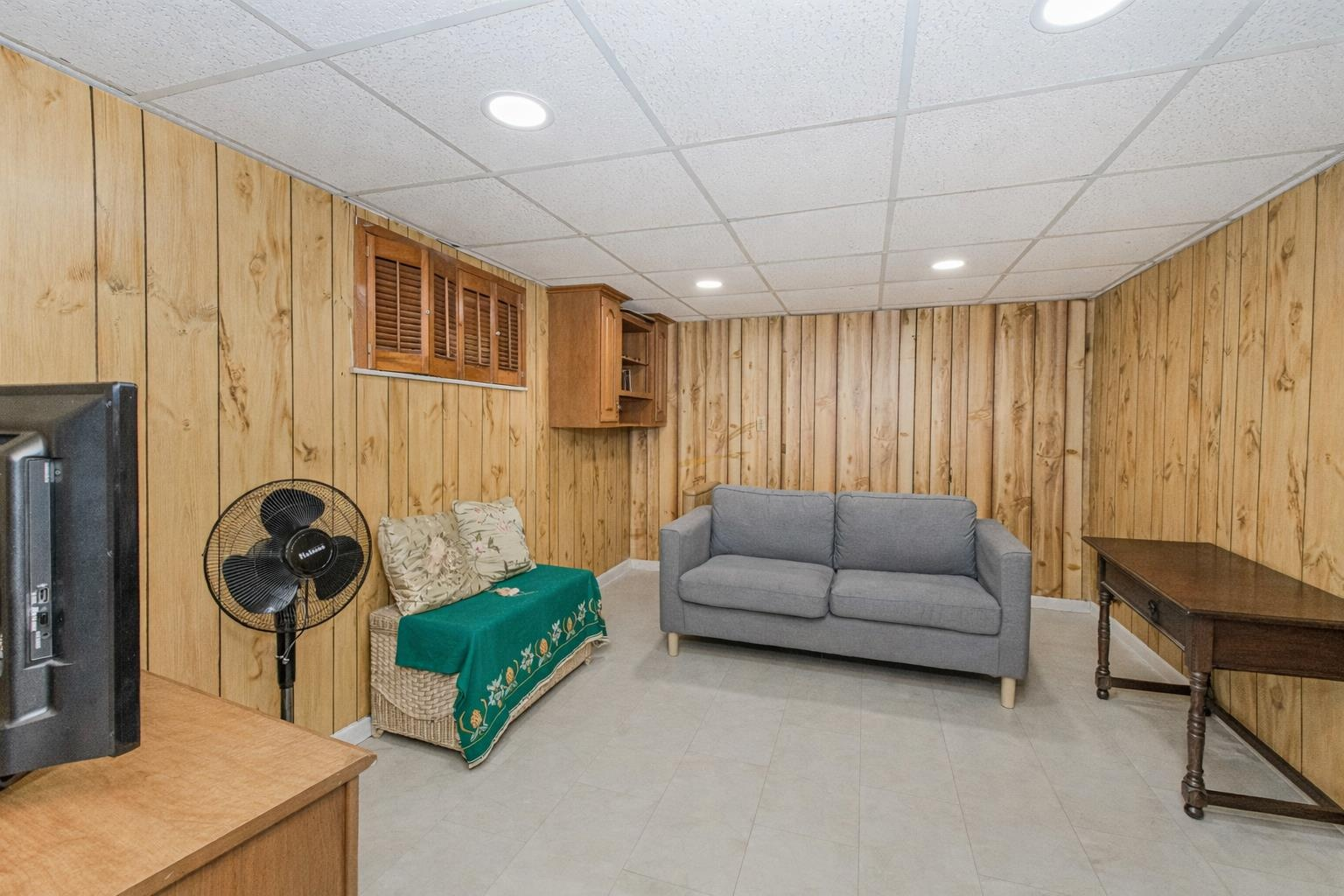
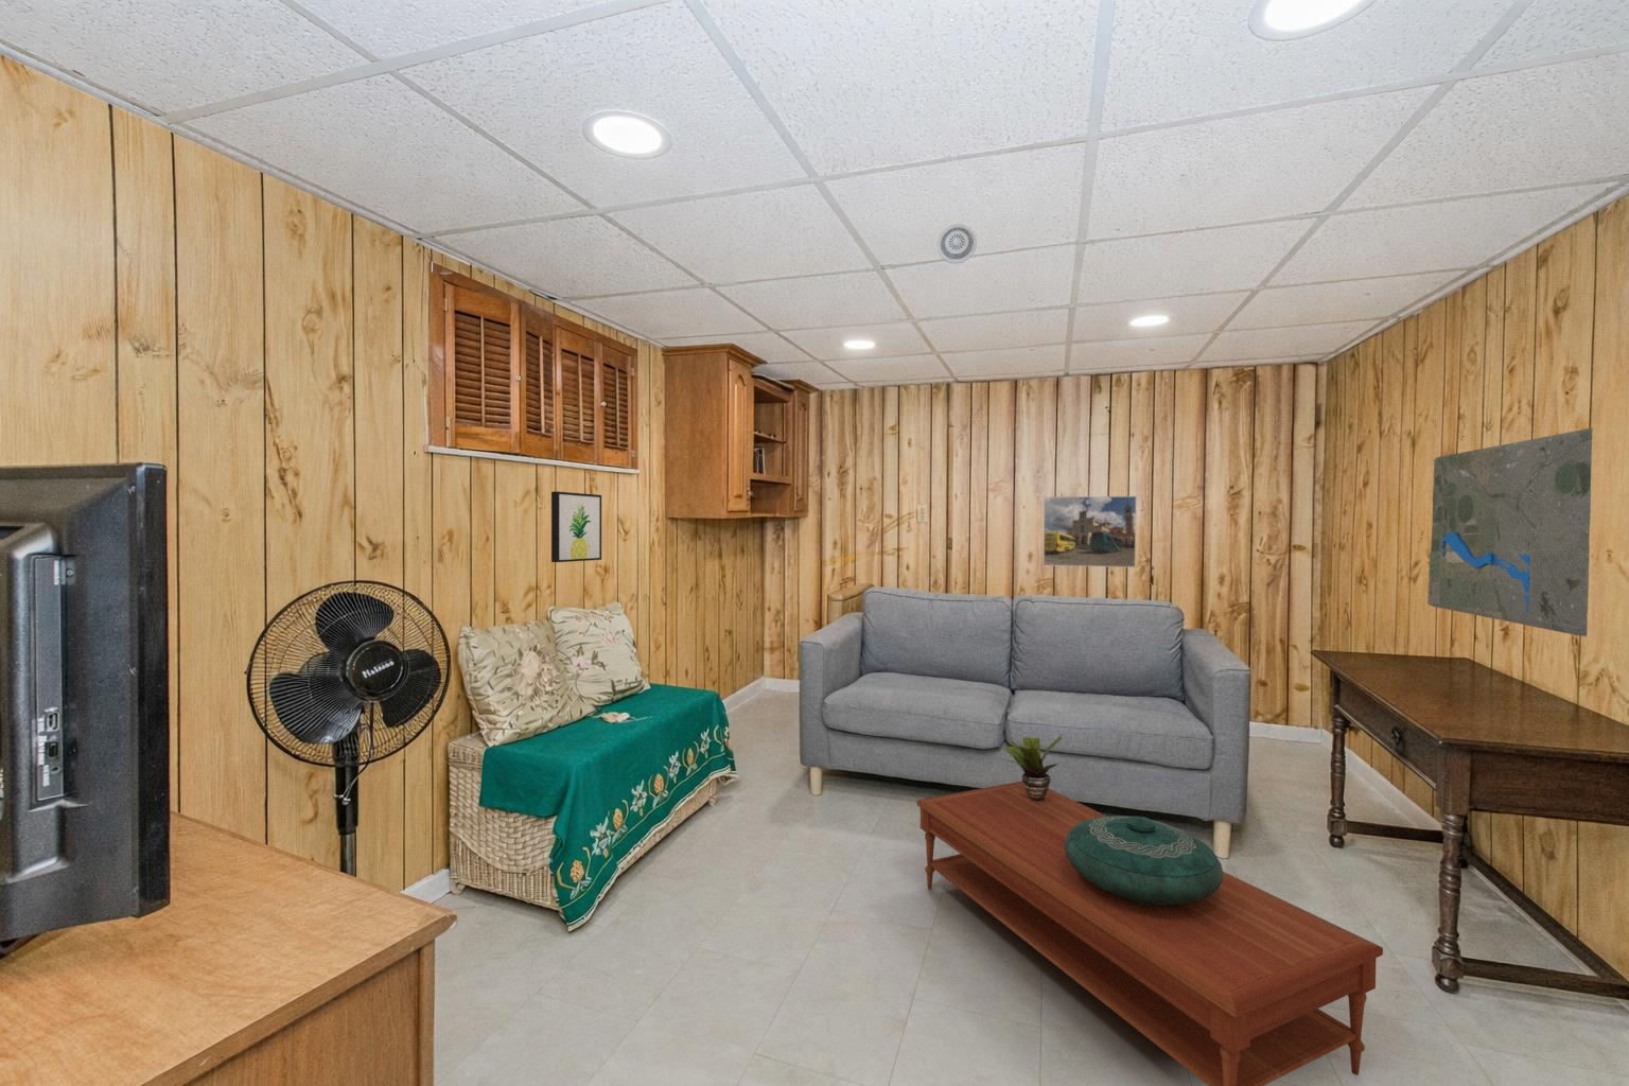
+ potted plant [1000,735,1069,801]
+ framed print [1042,496,1138,568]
+ decorative bowl [1065,814,1224,905]
+ smoke detector [936,223,978,264]
+ coffee table [916,781,1384,1086]
+ road map [1427,427,1594,639]
+ wall art [550,491,602,564]
